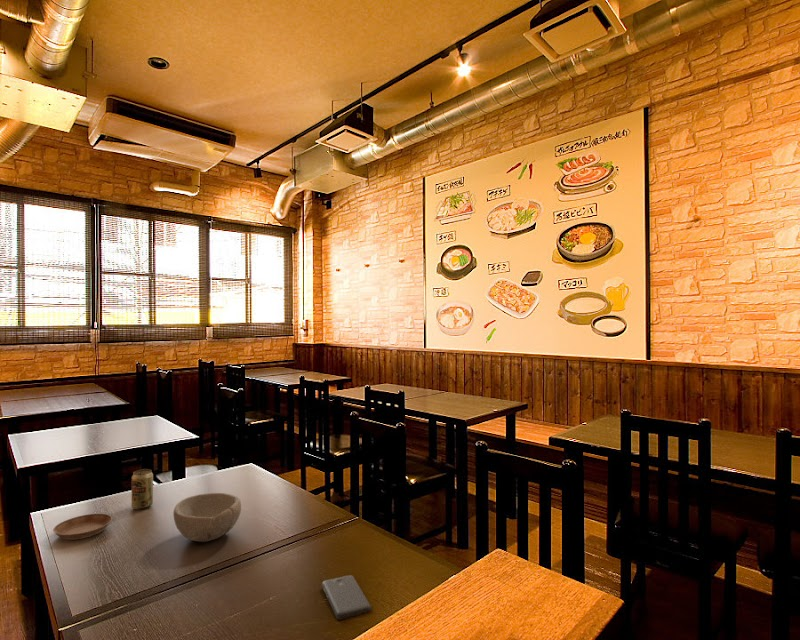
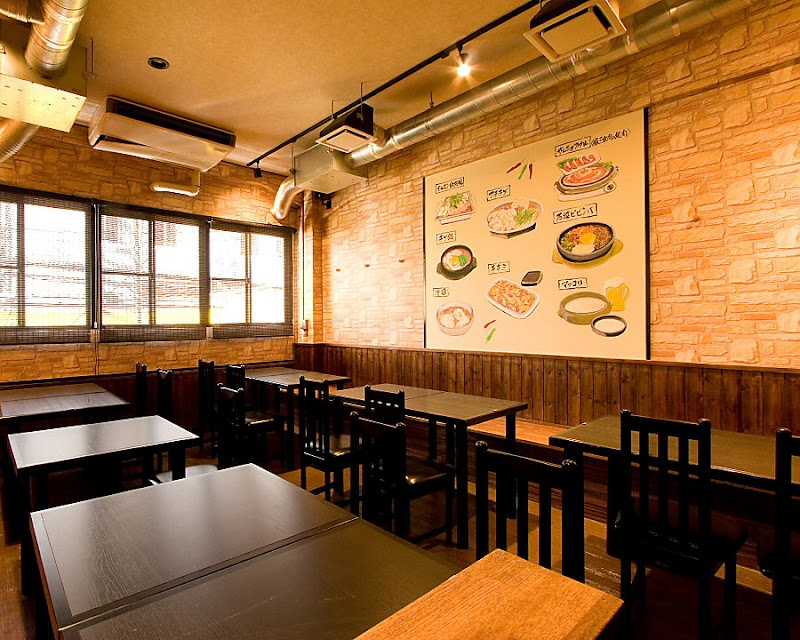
- bowl [173,492,242,543]
- saucer [52,513,113,541]
- smartphone [321,575,372,621]
- beverage can [131,468,154,510]
